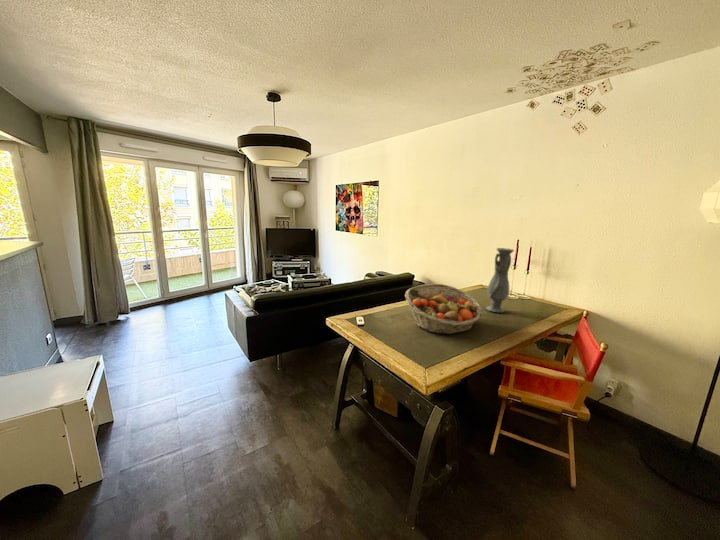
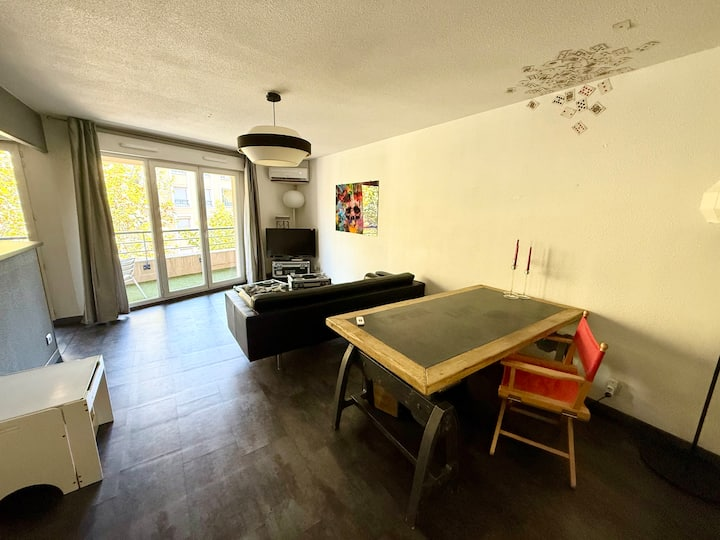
- fruit basket [404,283,484,335]
- vase [485,247,515,313]
